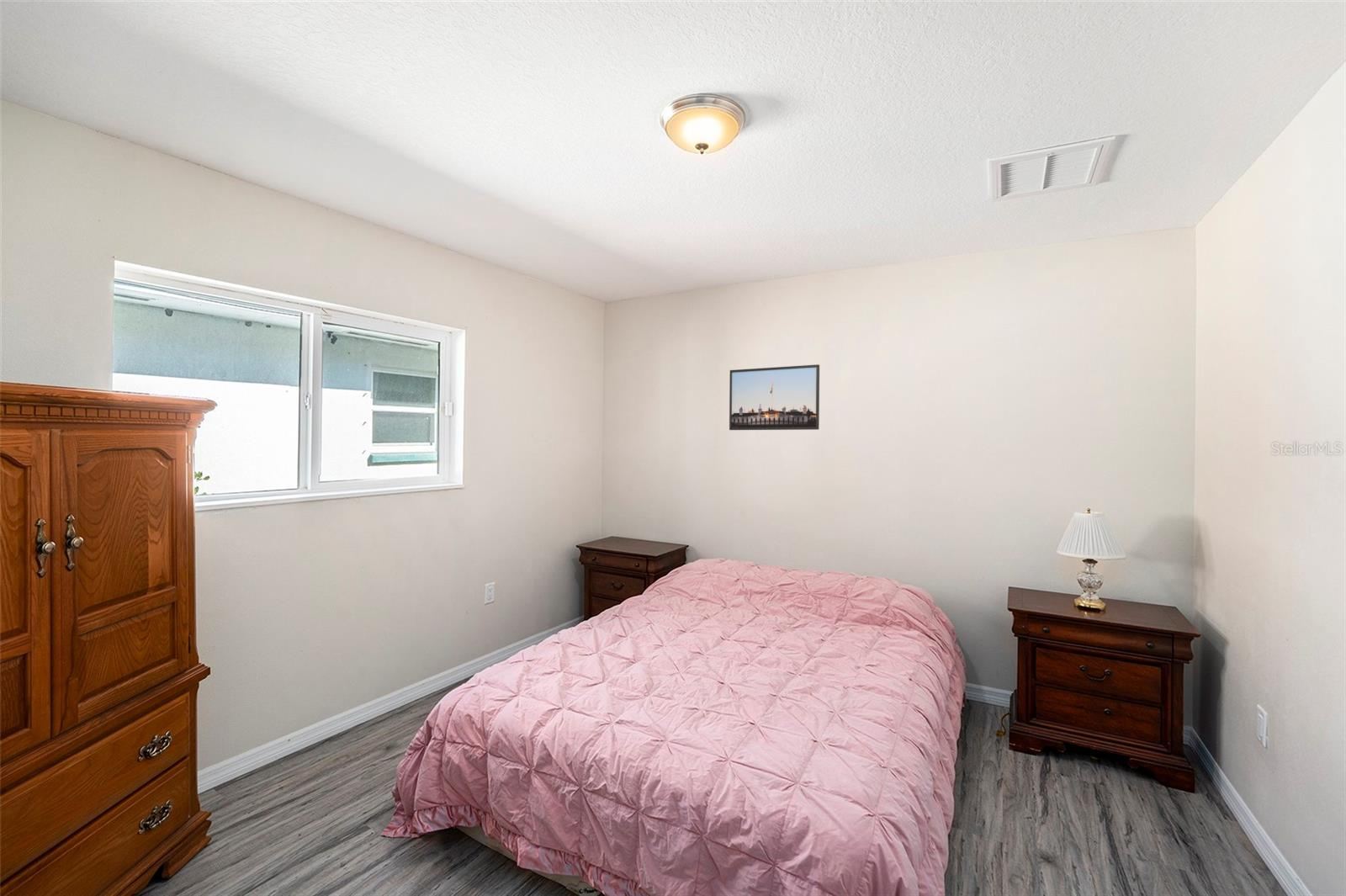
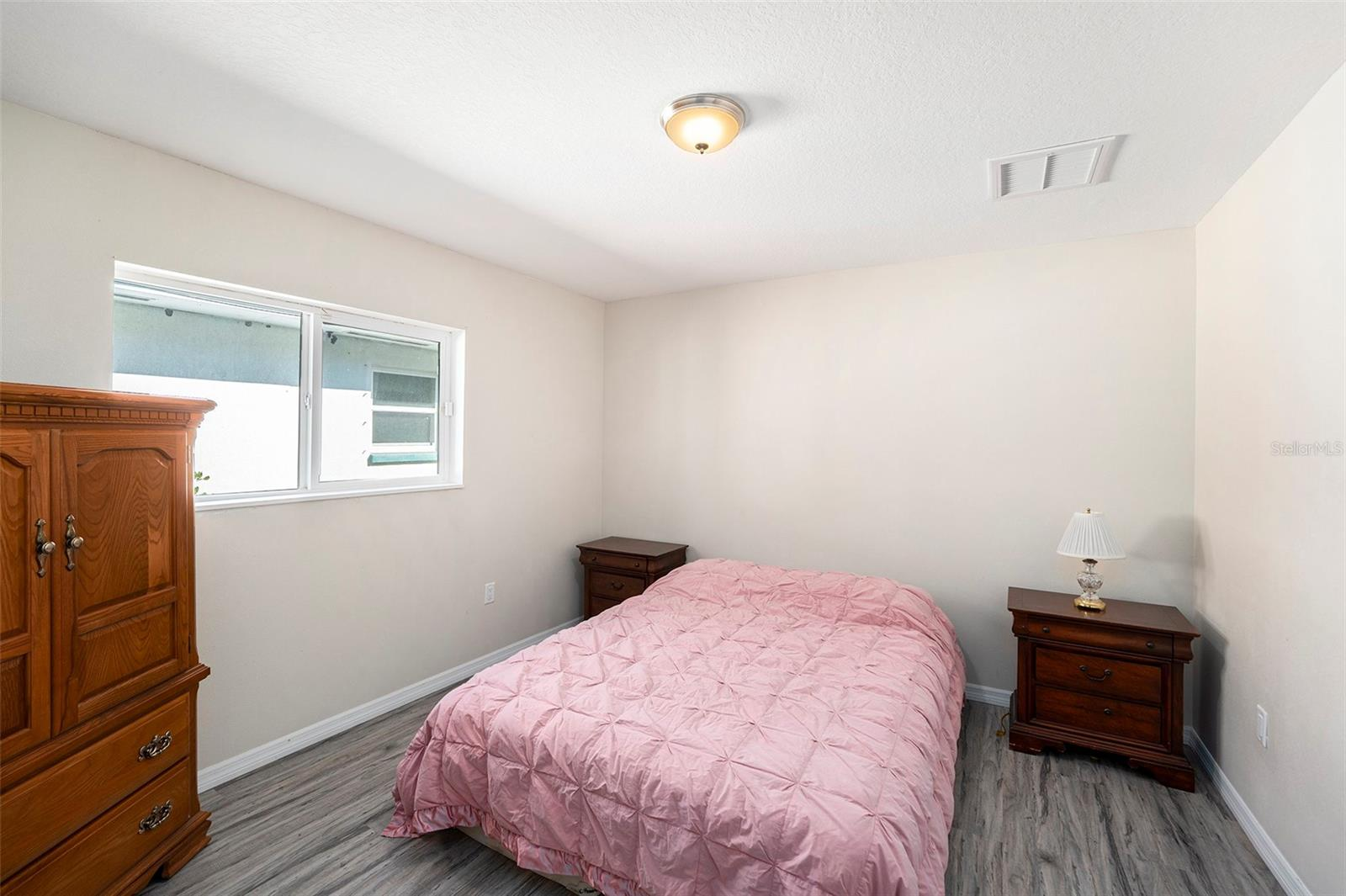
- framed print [729,363,820,431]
